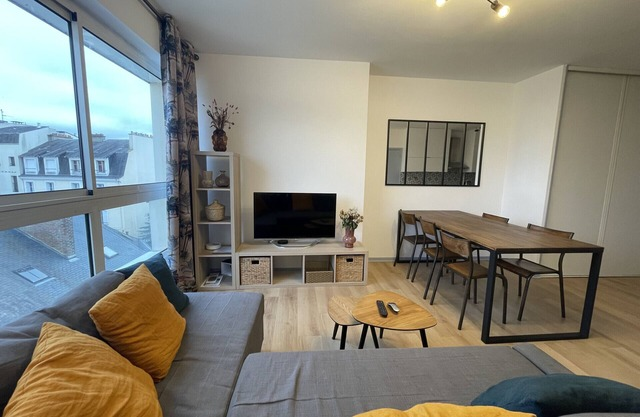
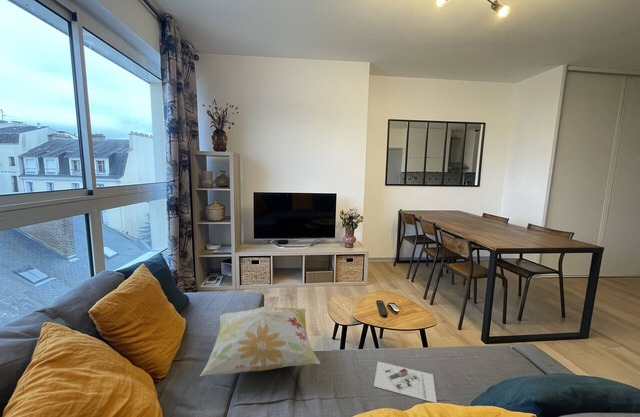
+ architectural model [373,361,438,404]
+ decorative pillow [199,306,321,377]
